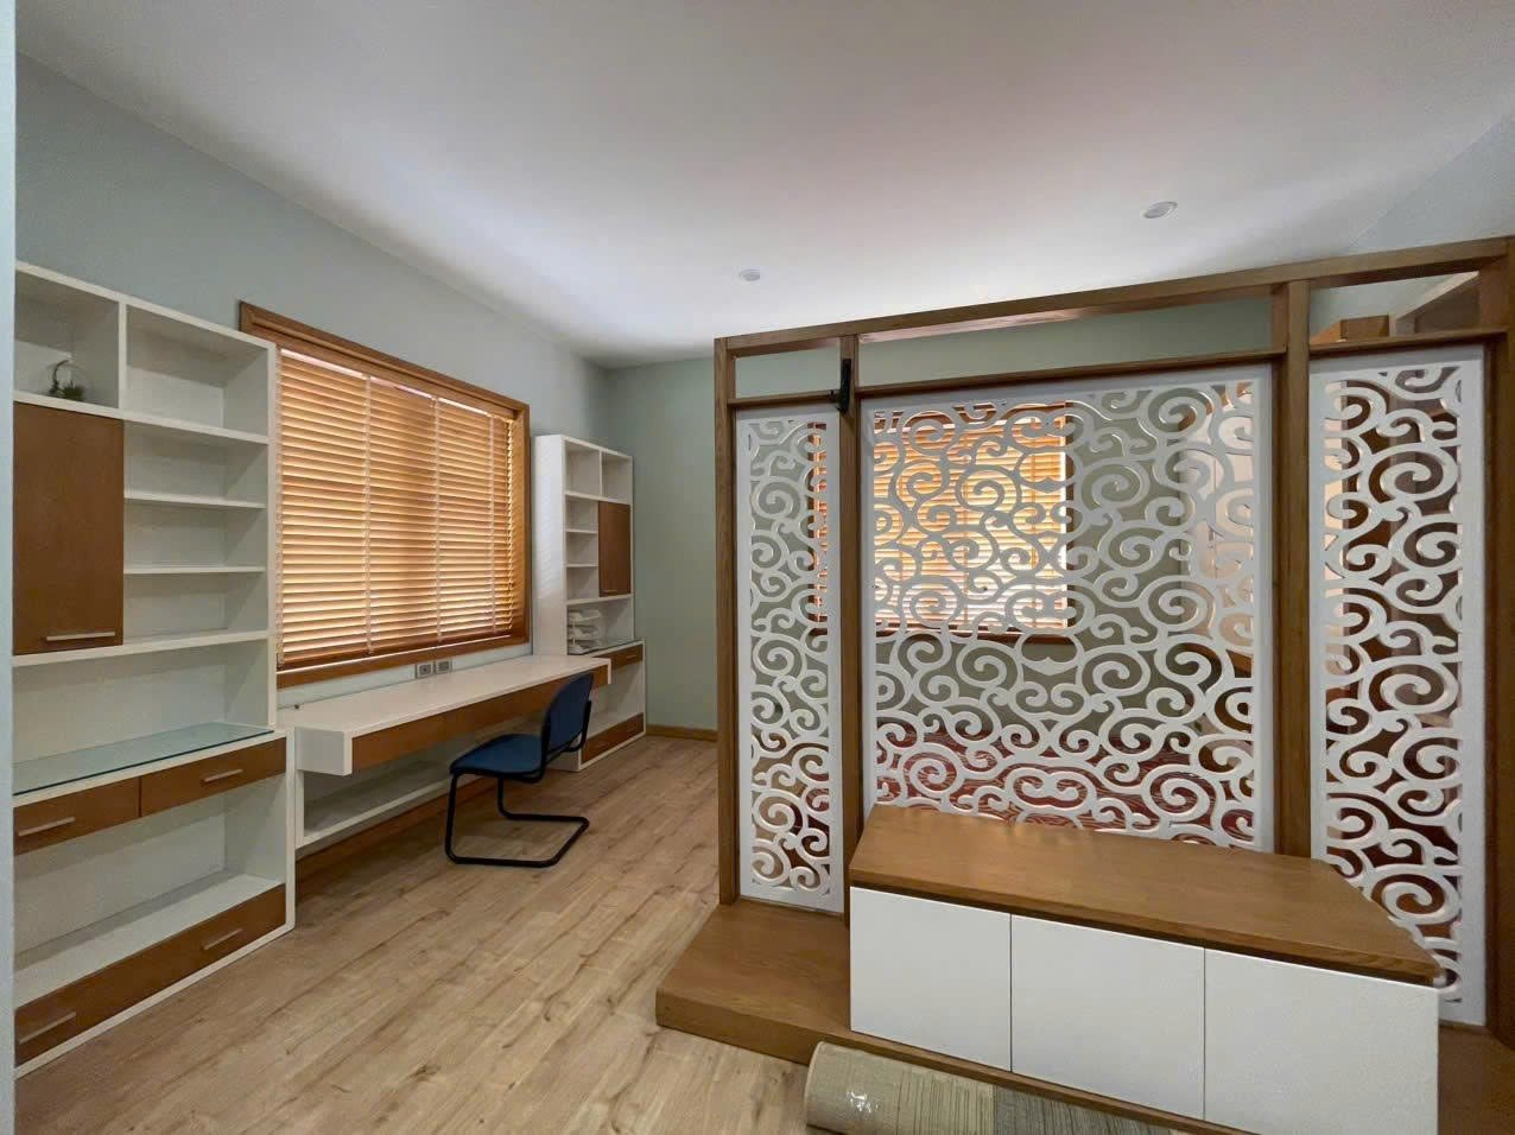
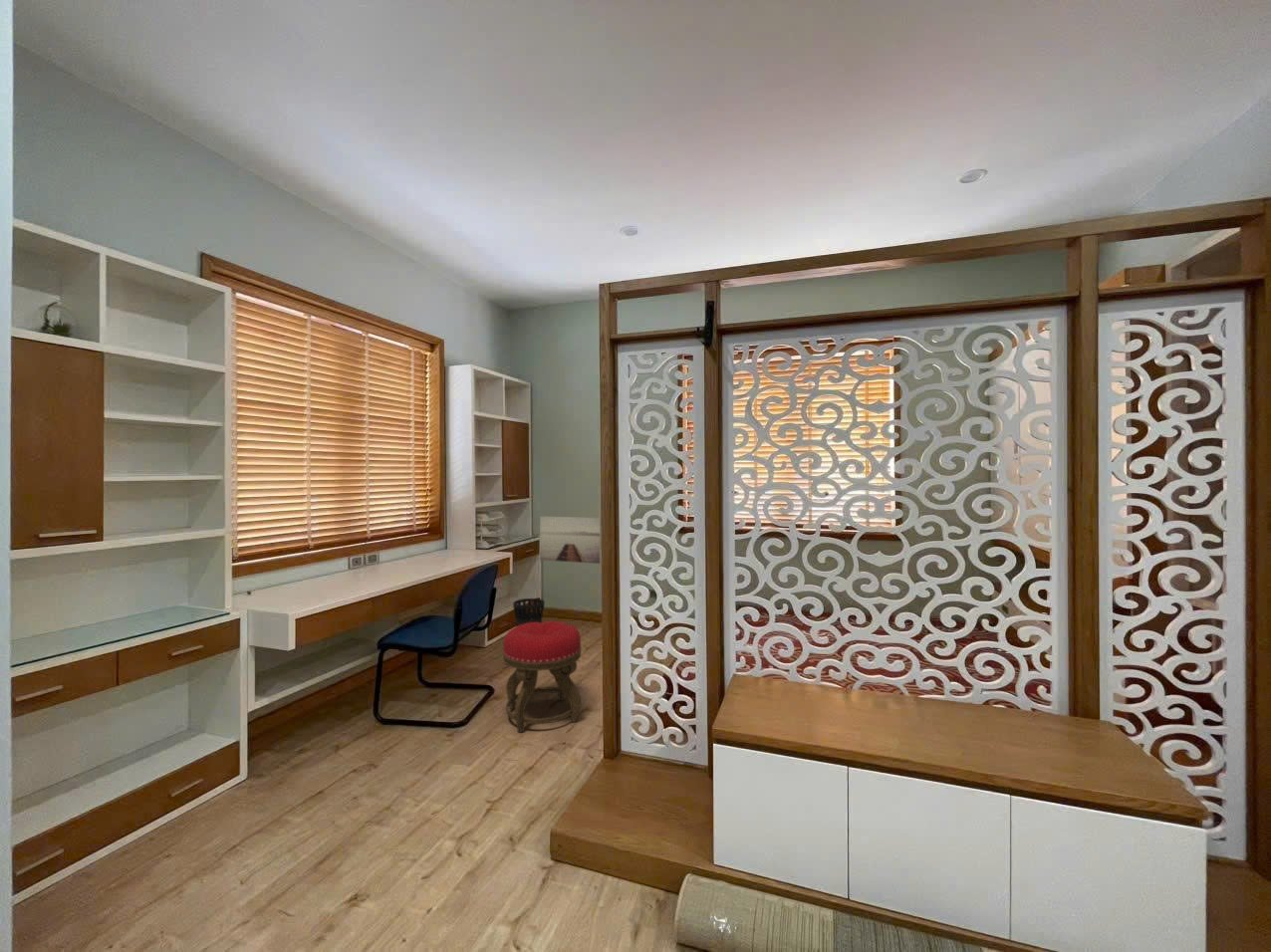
+ stool [502,620,582,733]
+ wall art [539,515,601,565]
+ wastebasket [512,597,546,626]
